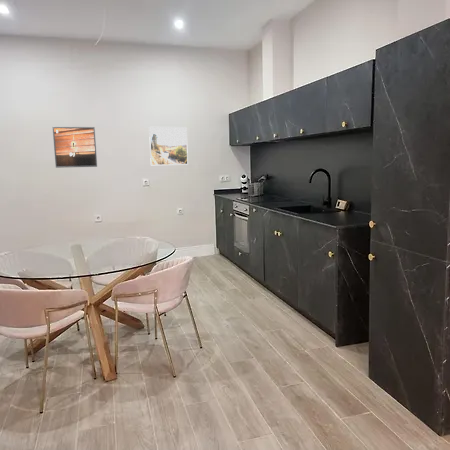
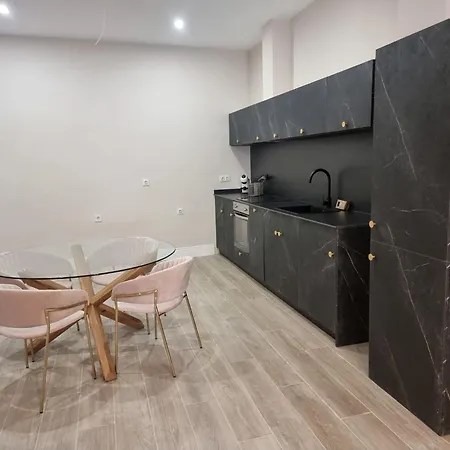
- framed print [148,126,189,166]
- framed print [52,126,98,169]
